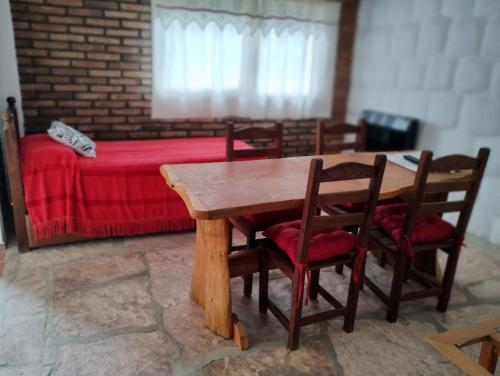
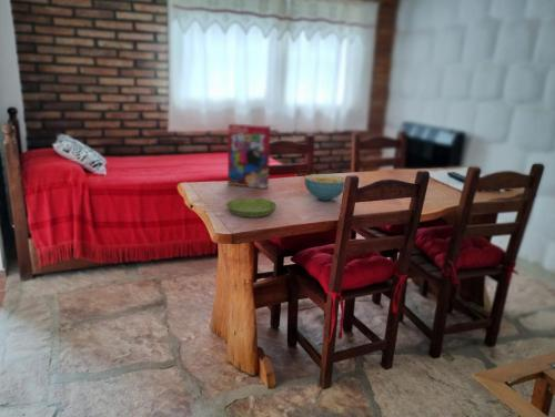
+ saucer [225,197,278,218]
+ cereal bowl [303,173,346,202]
+ cereal box [226,122,272,190]
